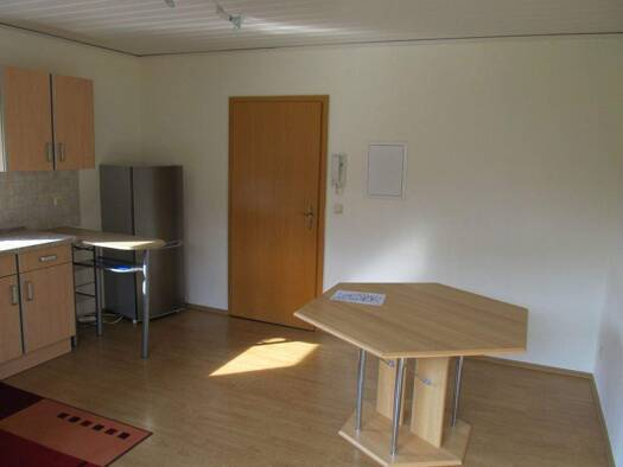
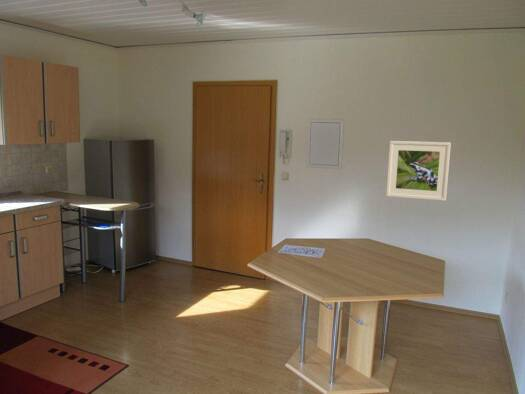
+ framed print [385,140,452,202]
